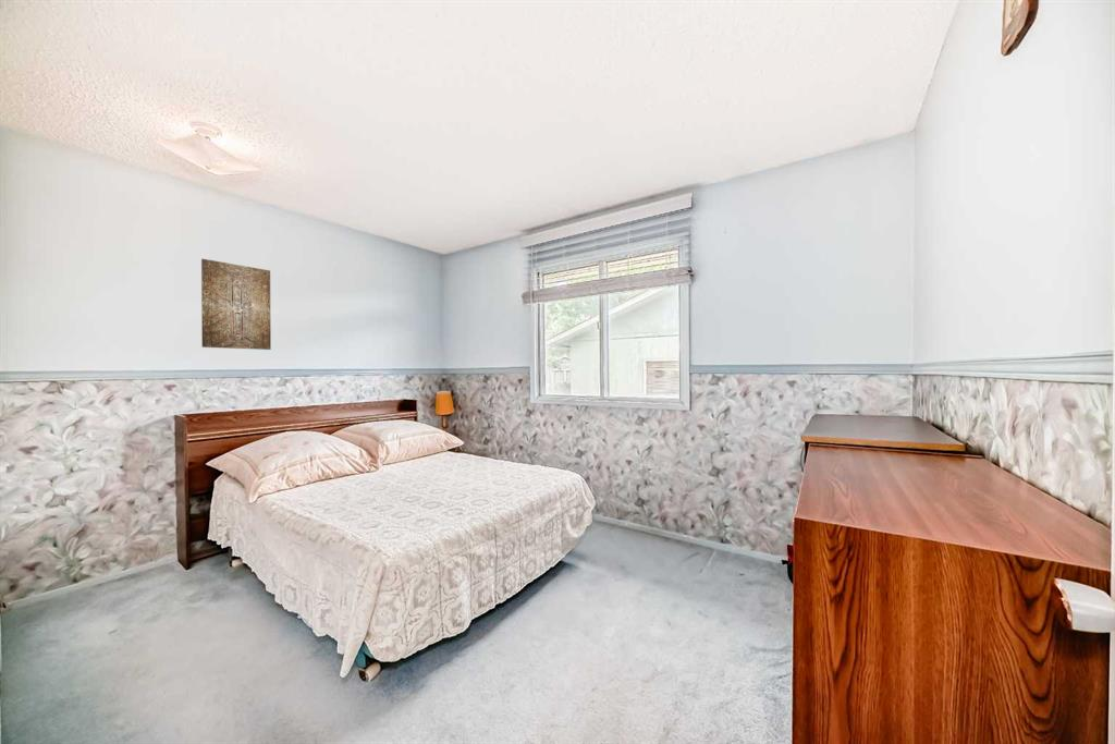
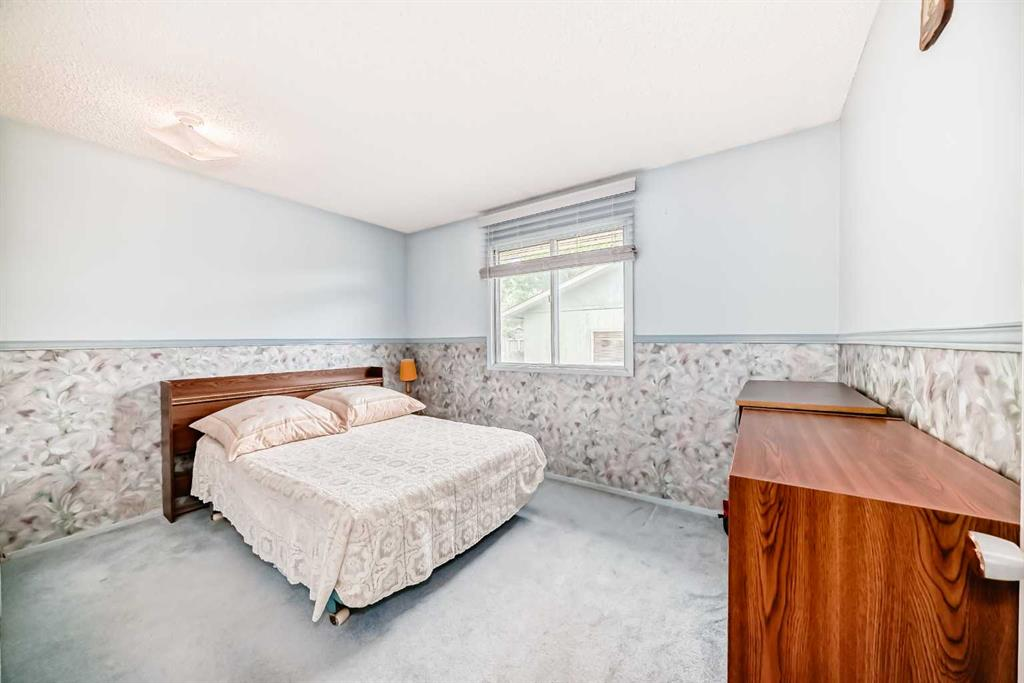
- wall art [200,258,272,351]
